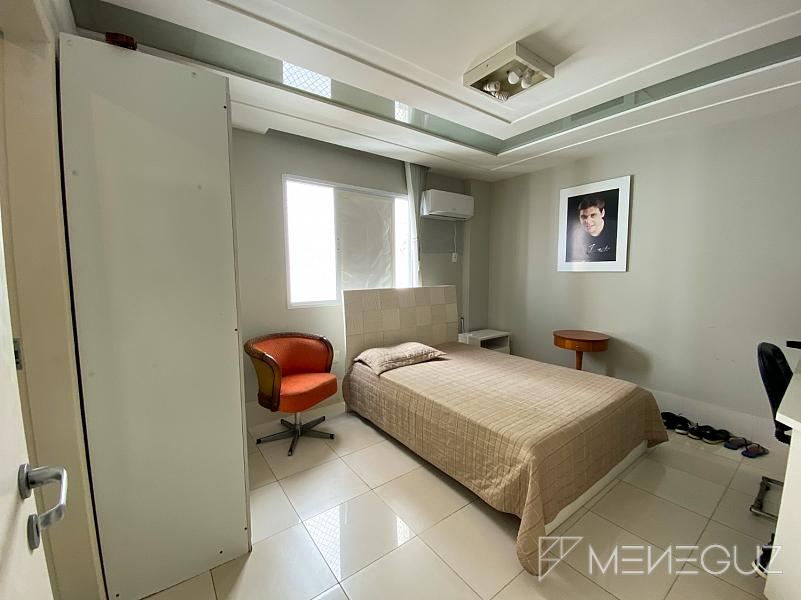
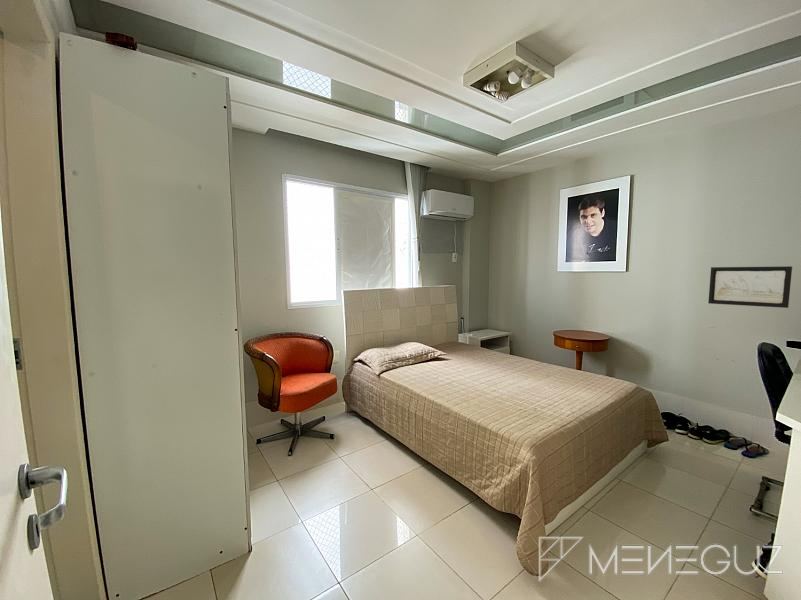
+ wall art [707,265,793,309]
